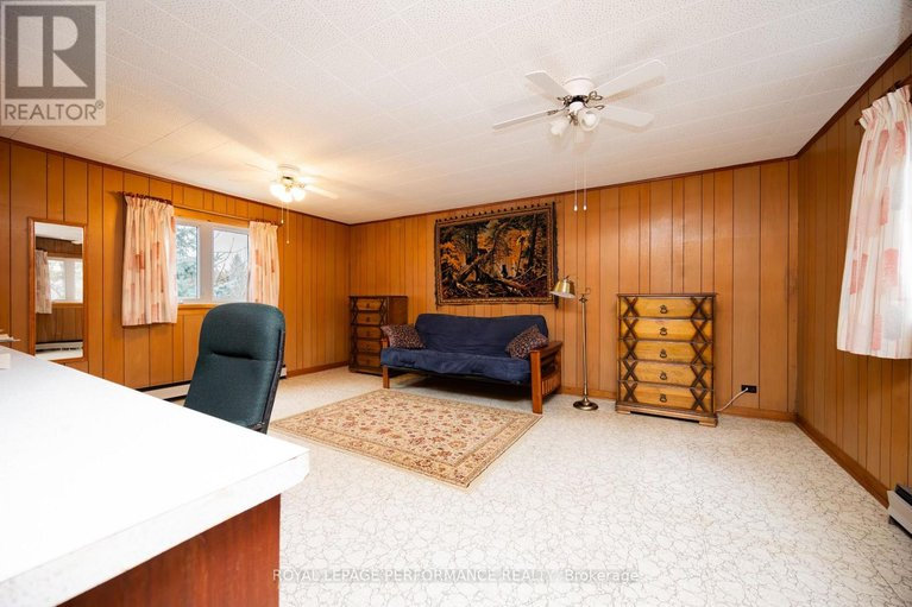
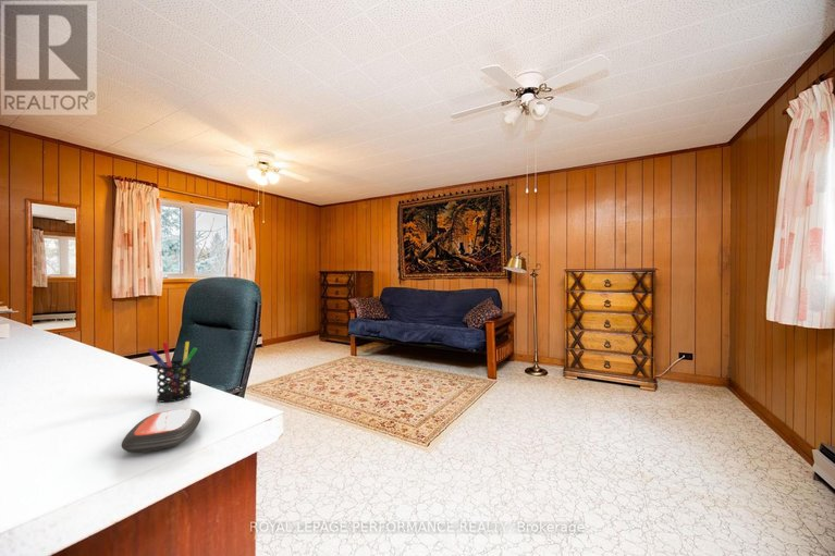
+ remote control [121,408,202,454]
+ pen holder [147,341,198,404]
